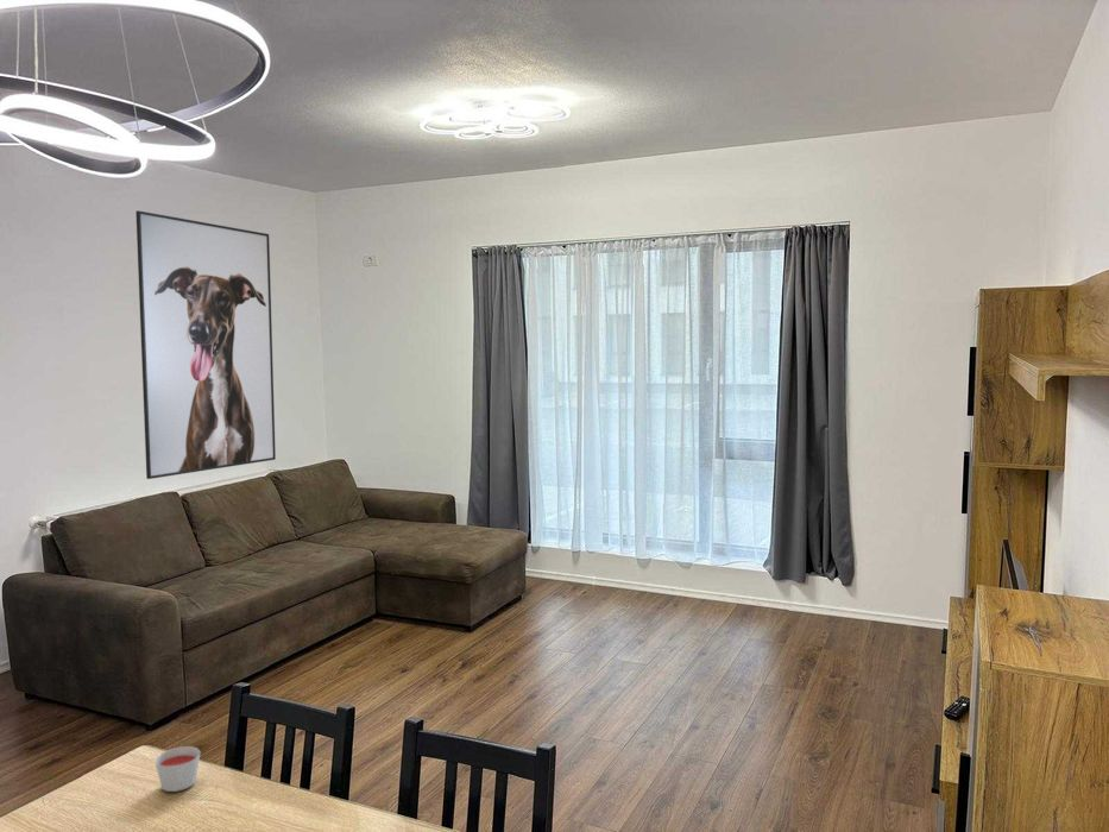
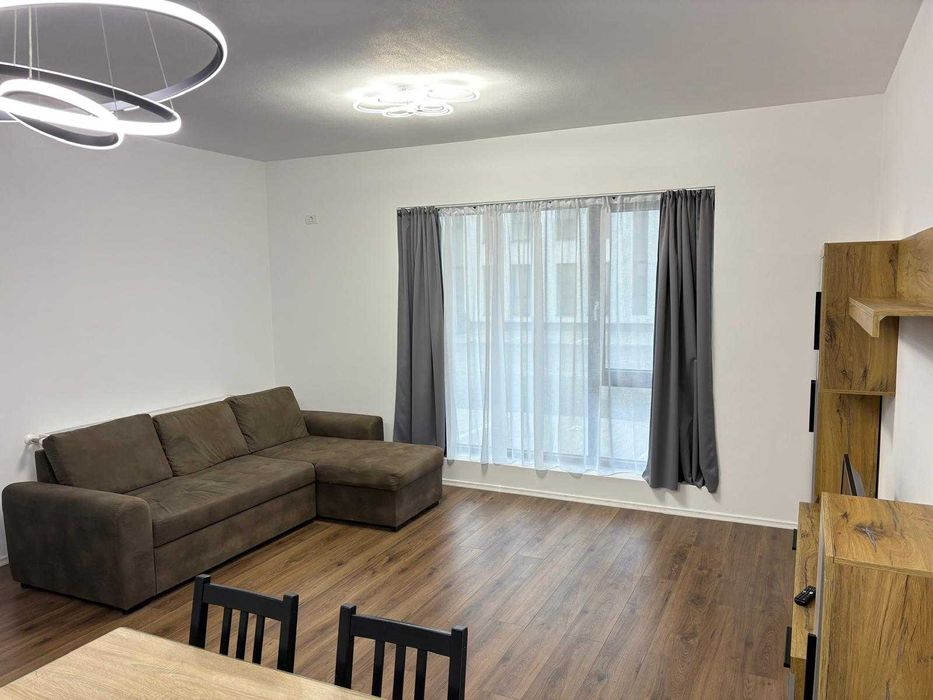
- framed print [136,210,277,480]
- candle [153,745,201,793]
